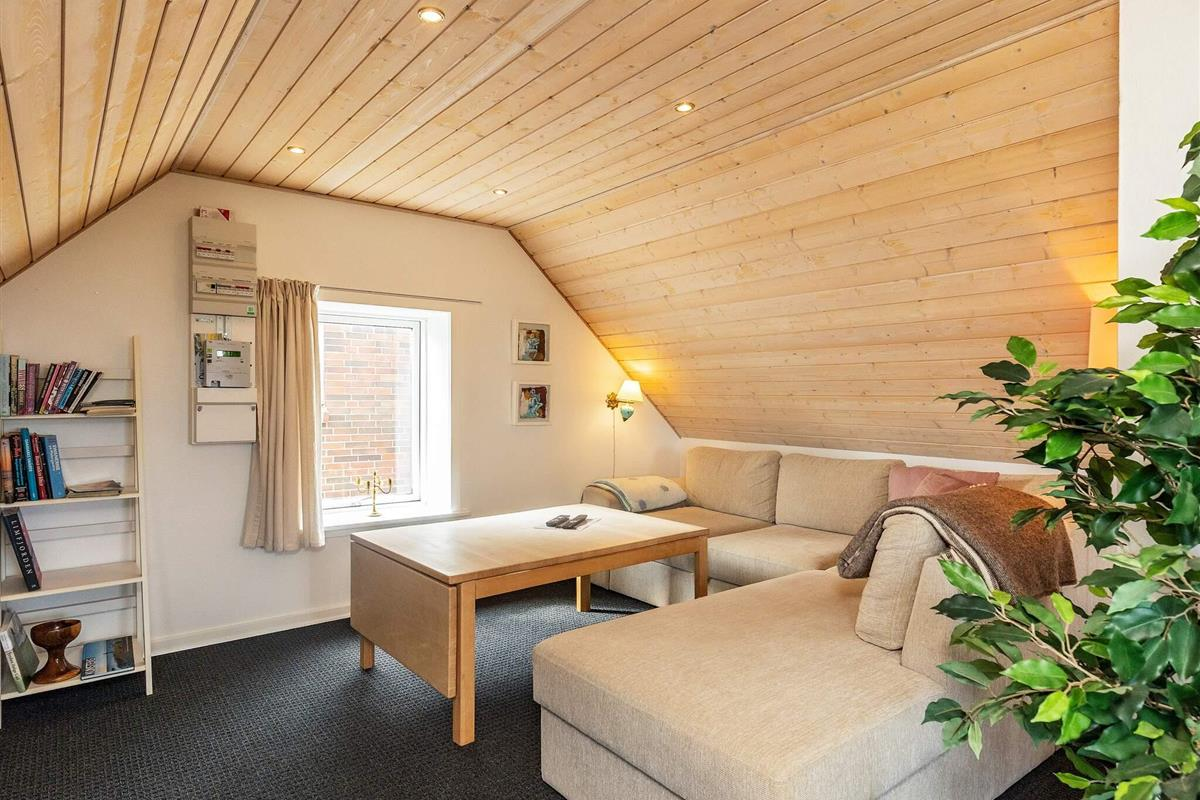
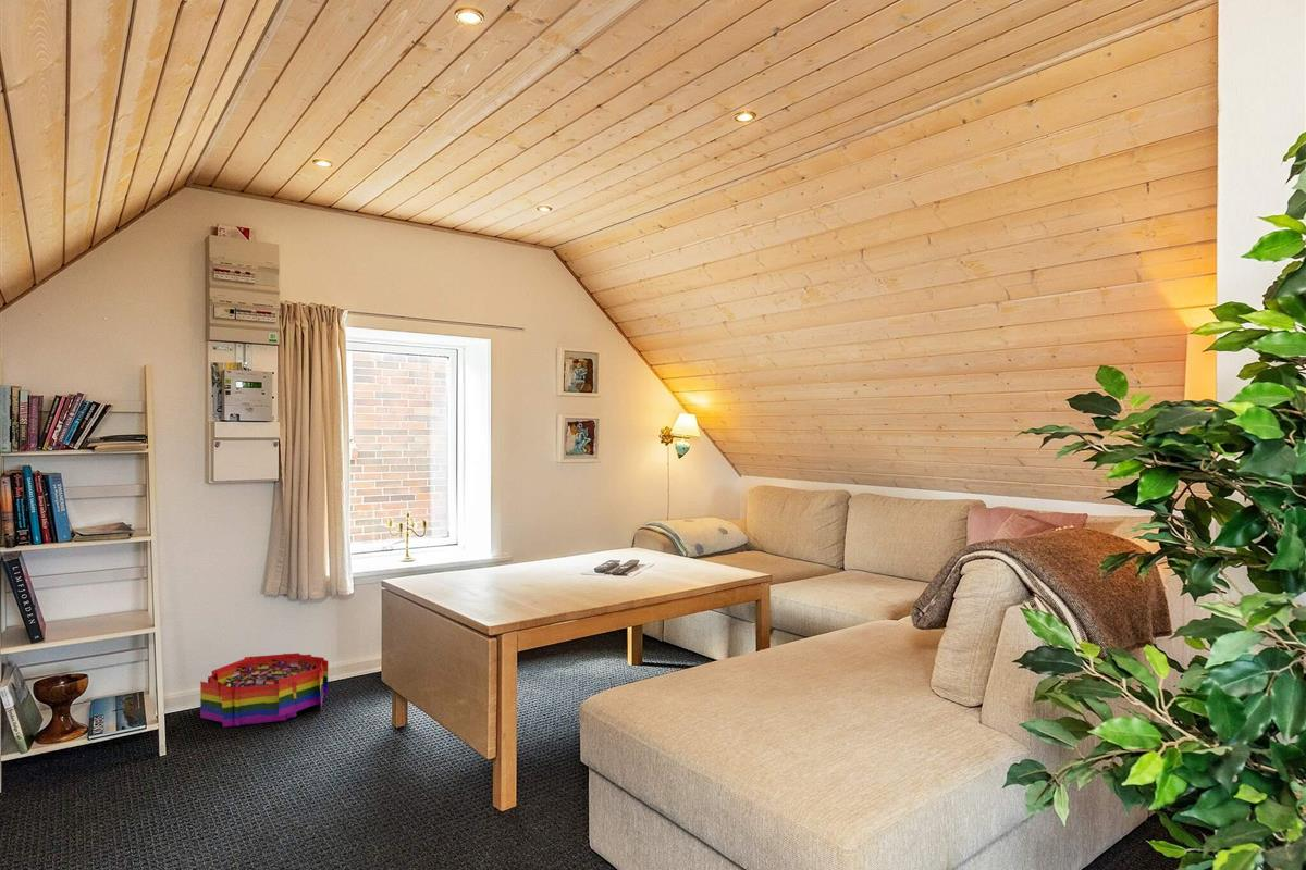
+ storage bin [199,651,330,728]
